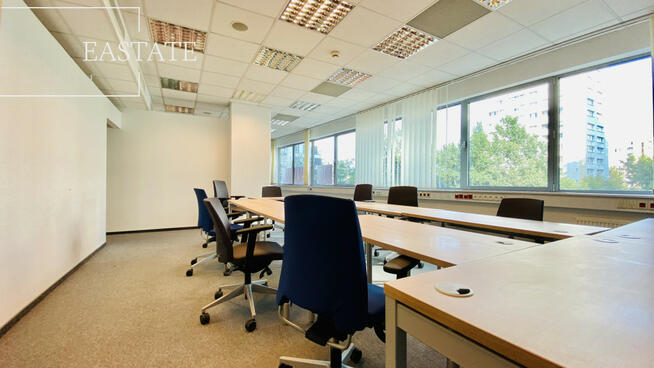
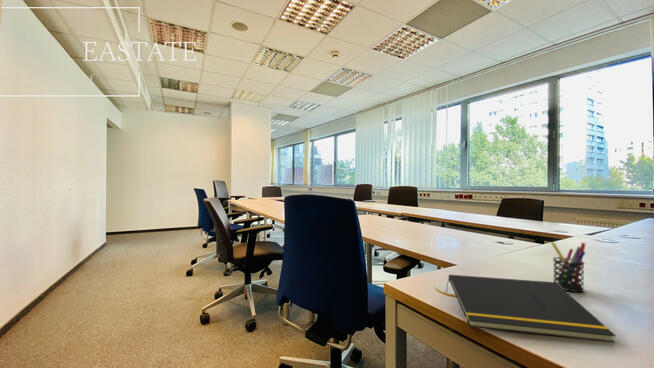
+ notepad [445,274,617,343]
+ pen holder [550,241,587,293]
